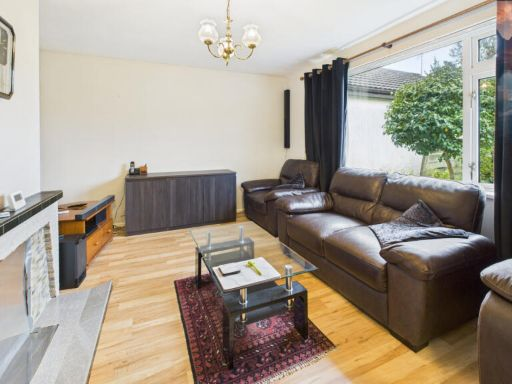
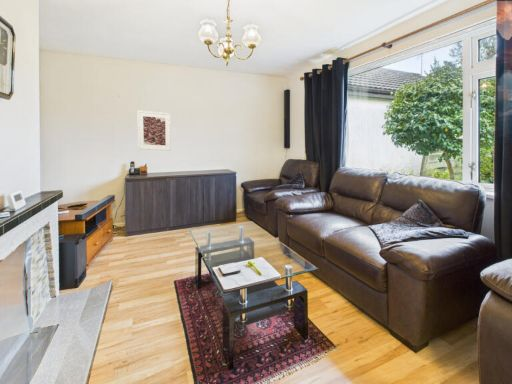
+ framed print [137,110,172,152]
